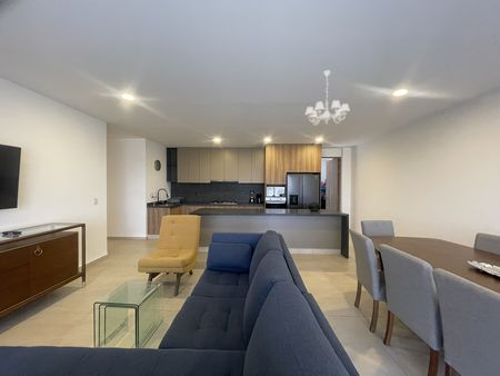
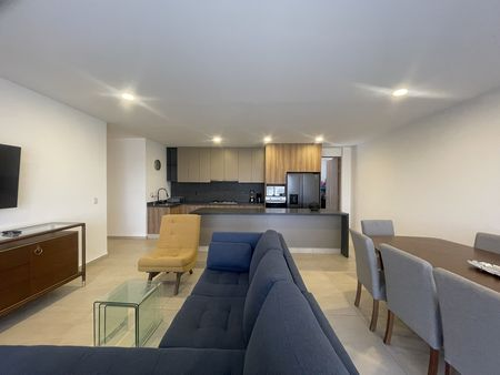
- chandelier [304,70,351,127]
